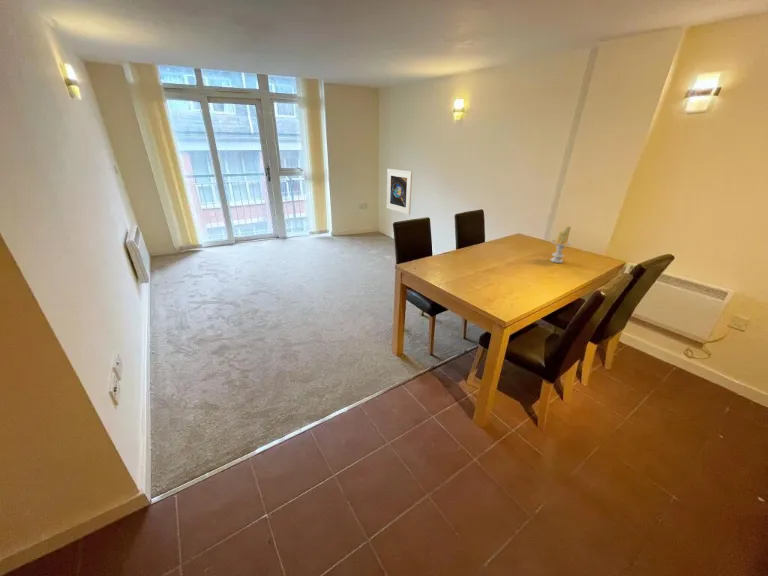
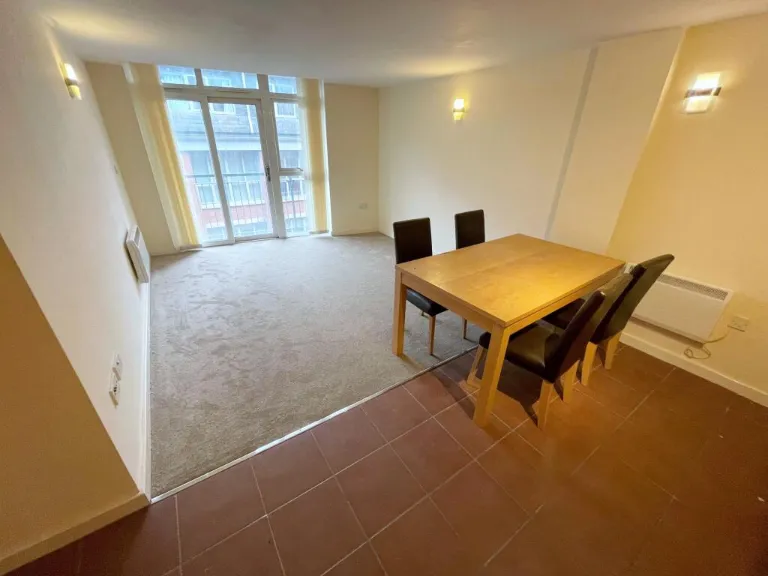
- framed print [386,168,413,216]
- candle [550,225,573,264]
